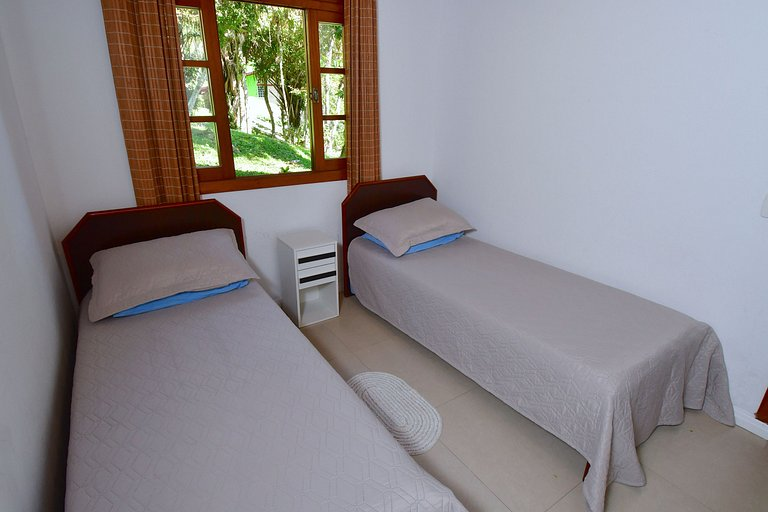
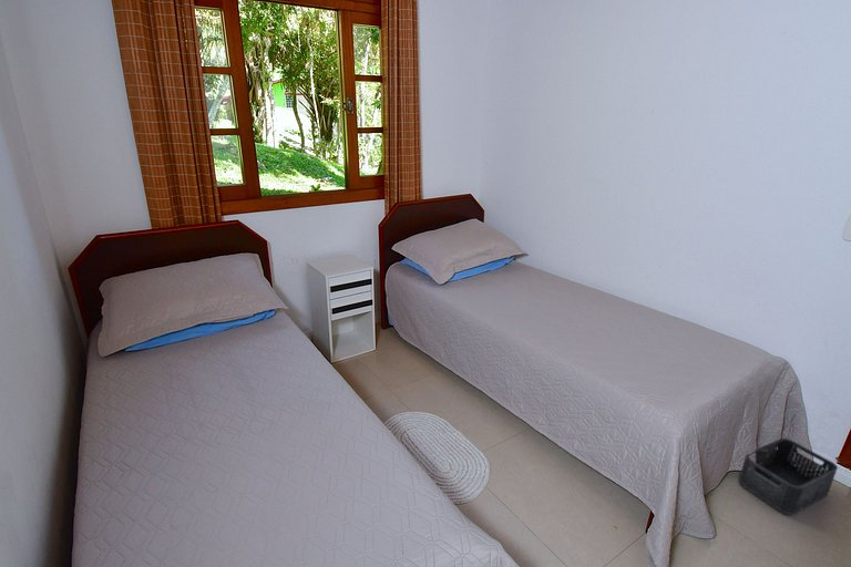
+ storage bin [737,437,839,516]
